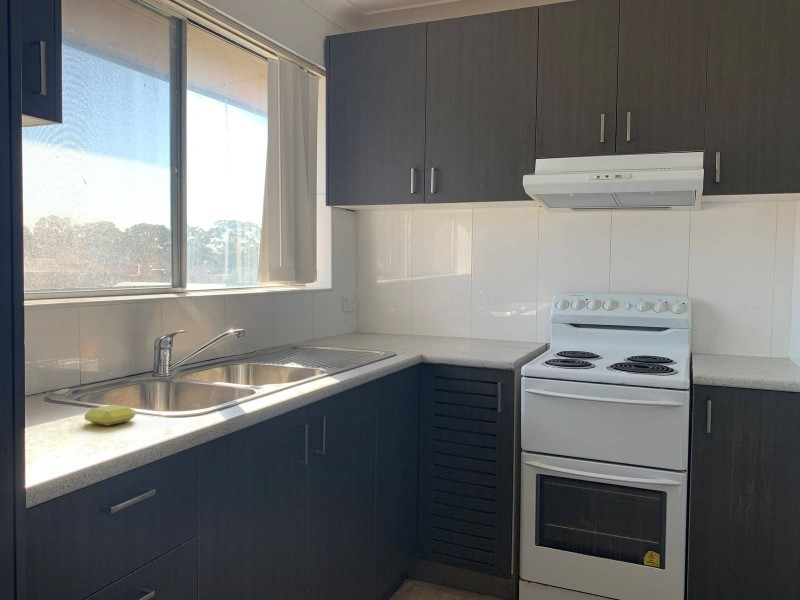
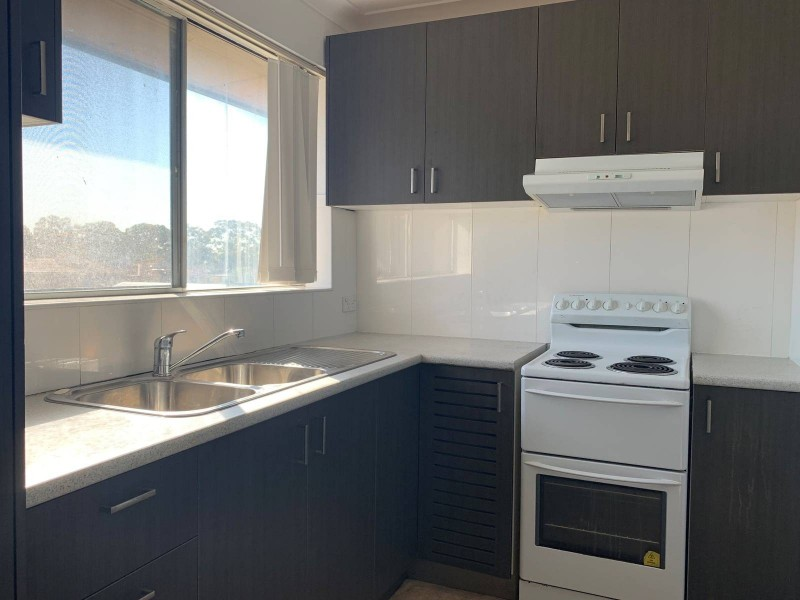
- soap bar [83,404,137,427]
